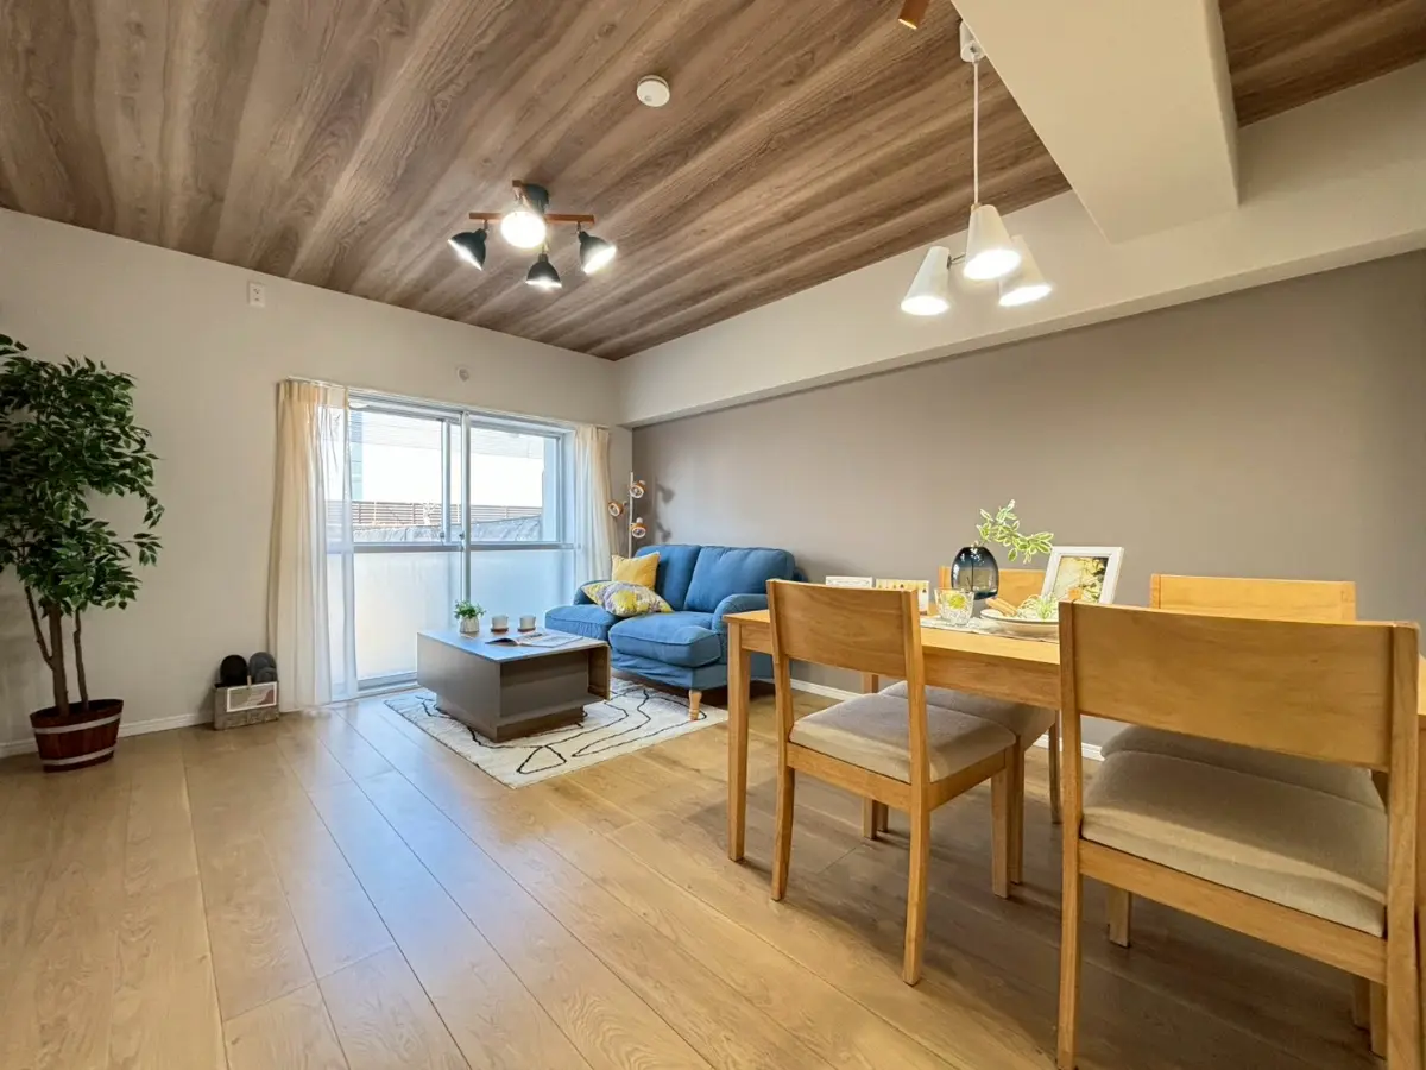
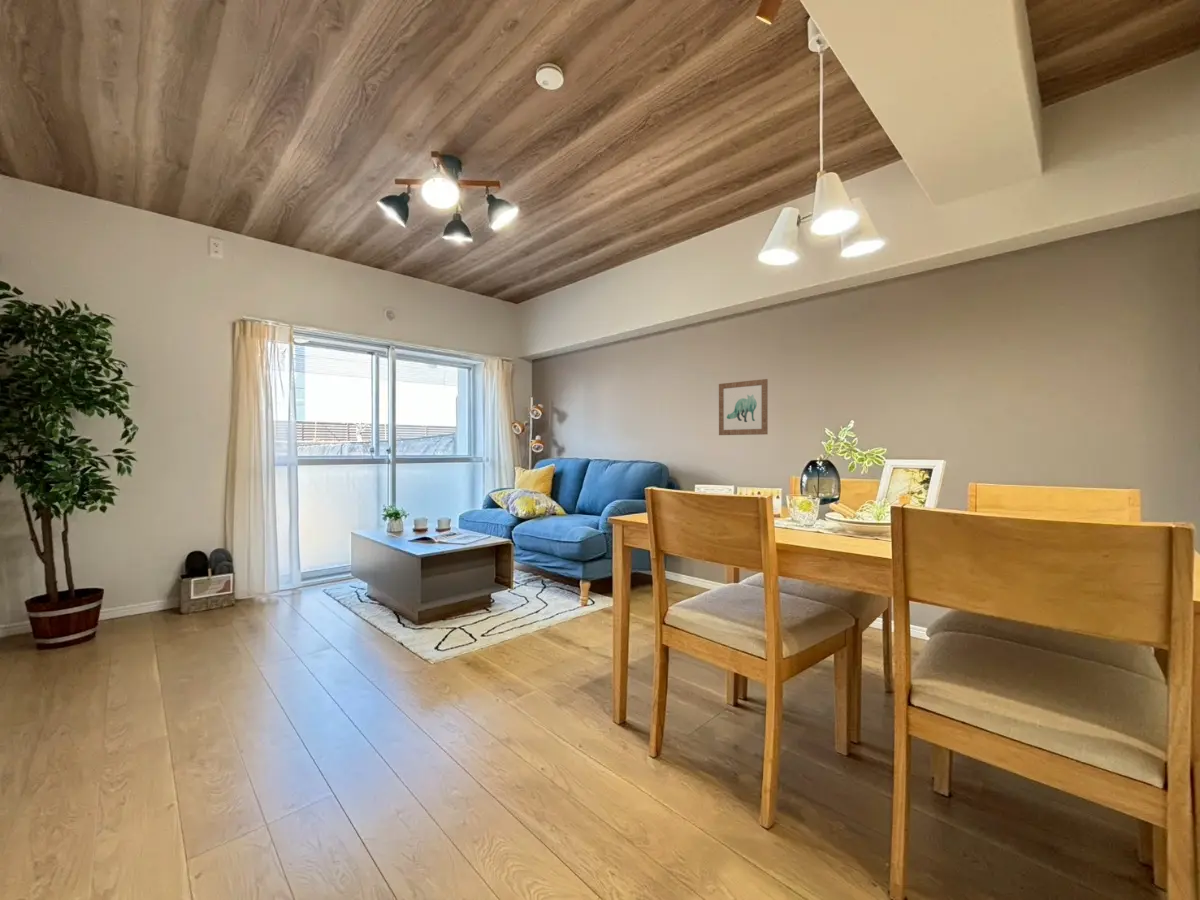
+ wall art [718,378,769,436]
